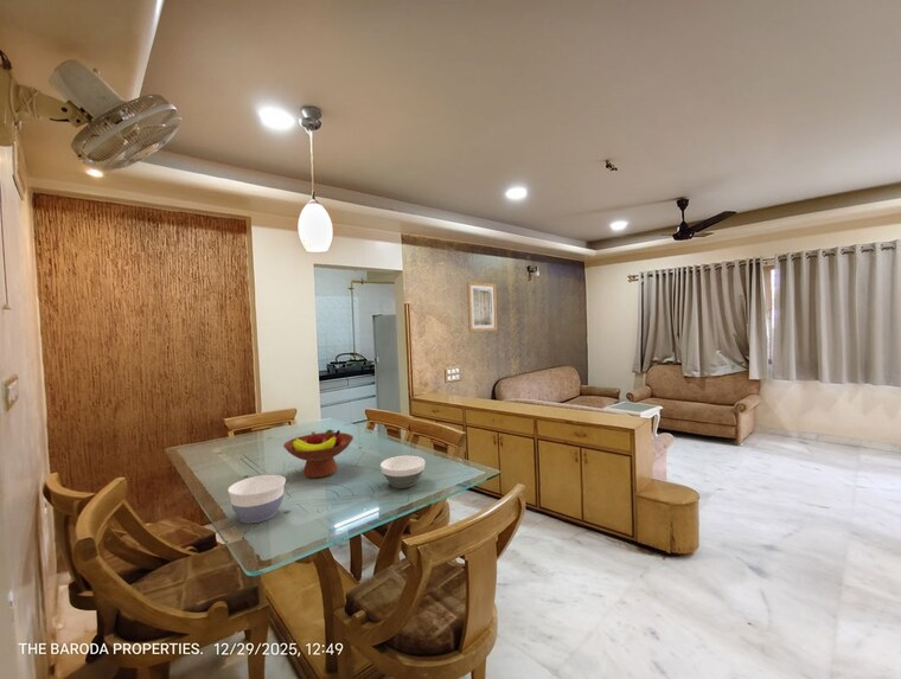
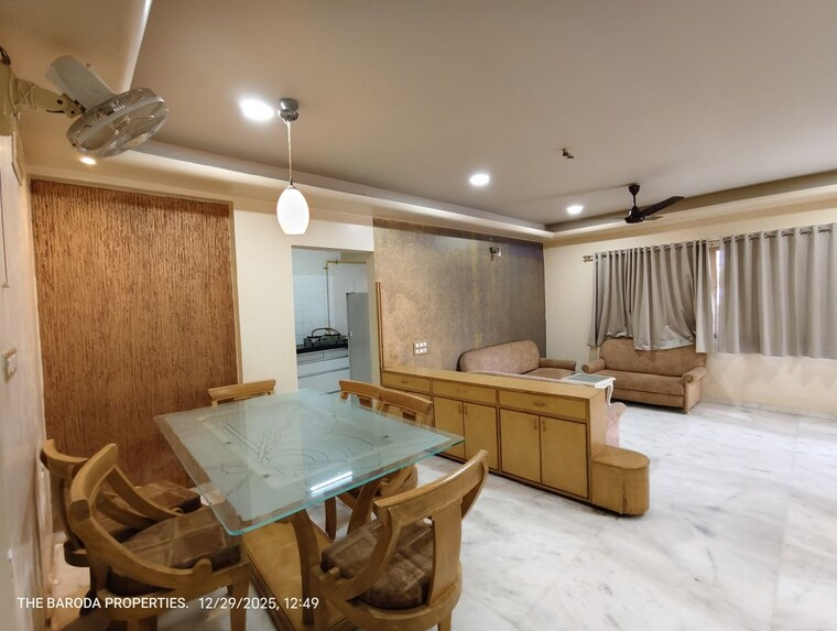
- wall art [466,281,498,333]
- fruit bowl [282,429,354,479]
- bowl [226,474,287,525]
- bowl [379,455,426,489]
